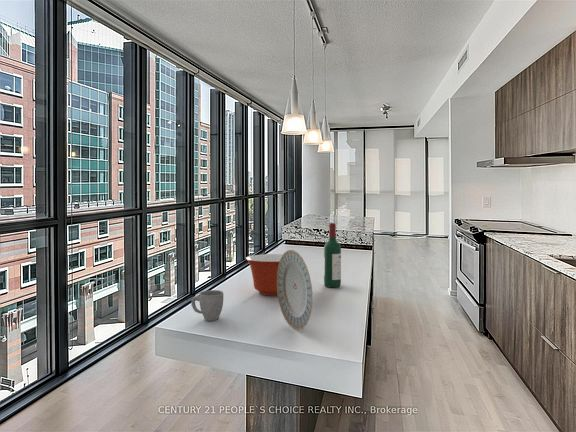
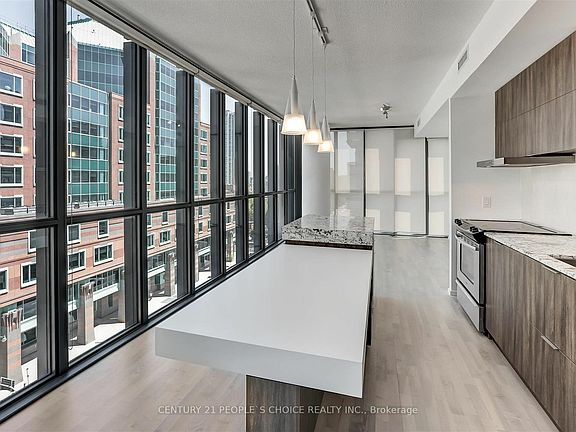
- mug [190,289,224,322]
- chinaware [277,249,314,331]
- wine bottle [323,222,342,288]
- mixing bowl [245,253,284,296]
